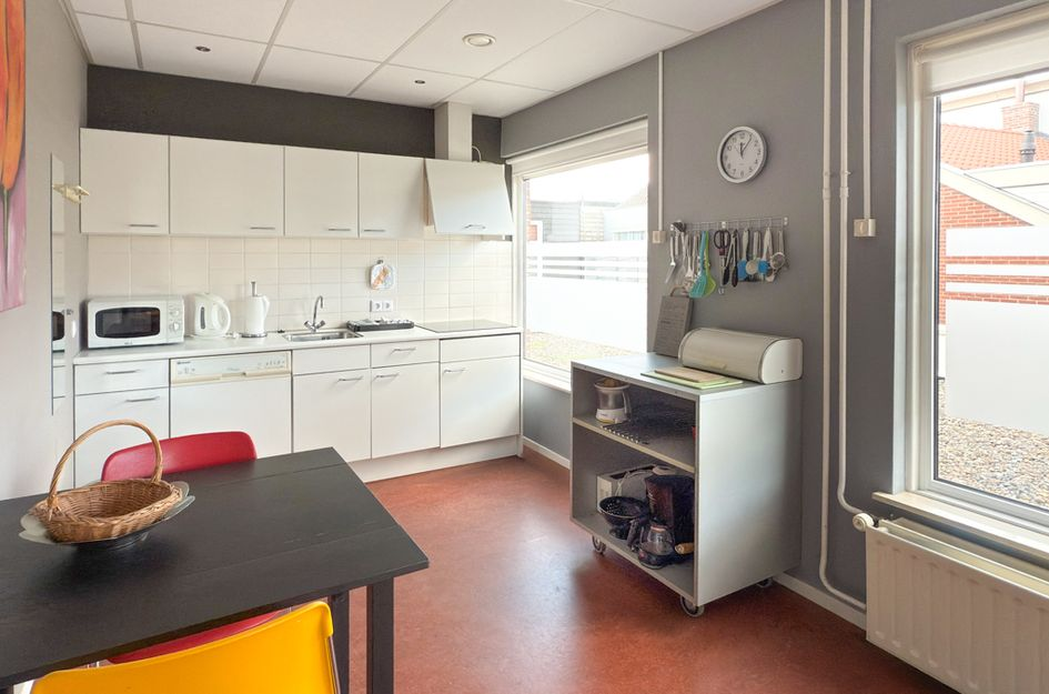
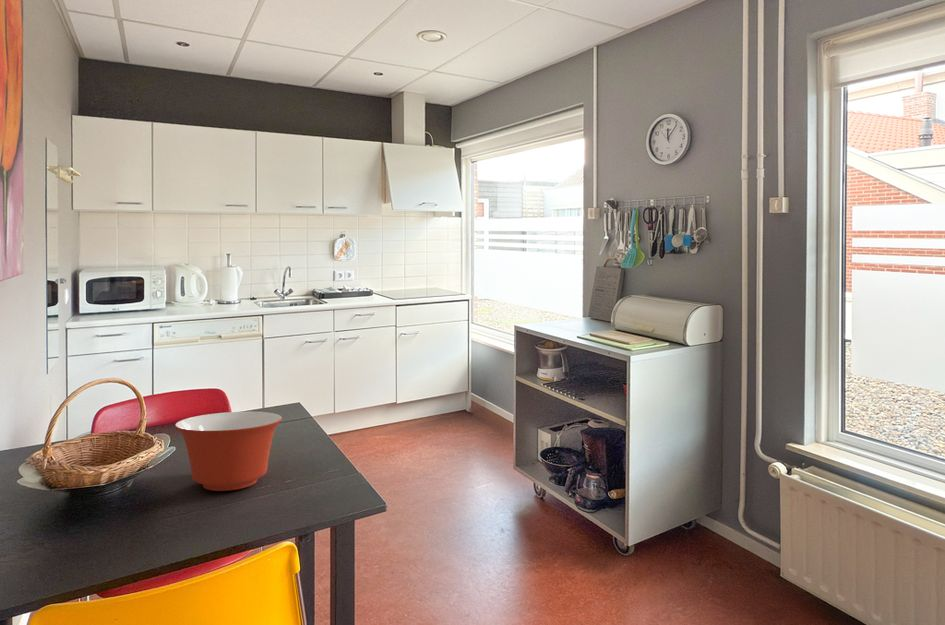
+ mixing bowl [174,411,283,492]
